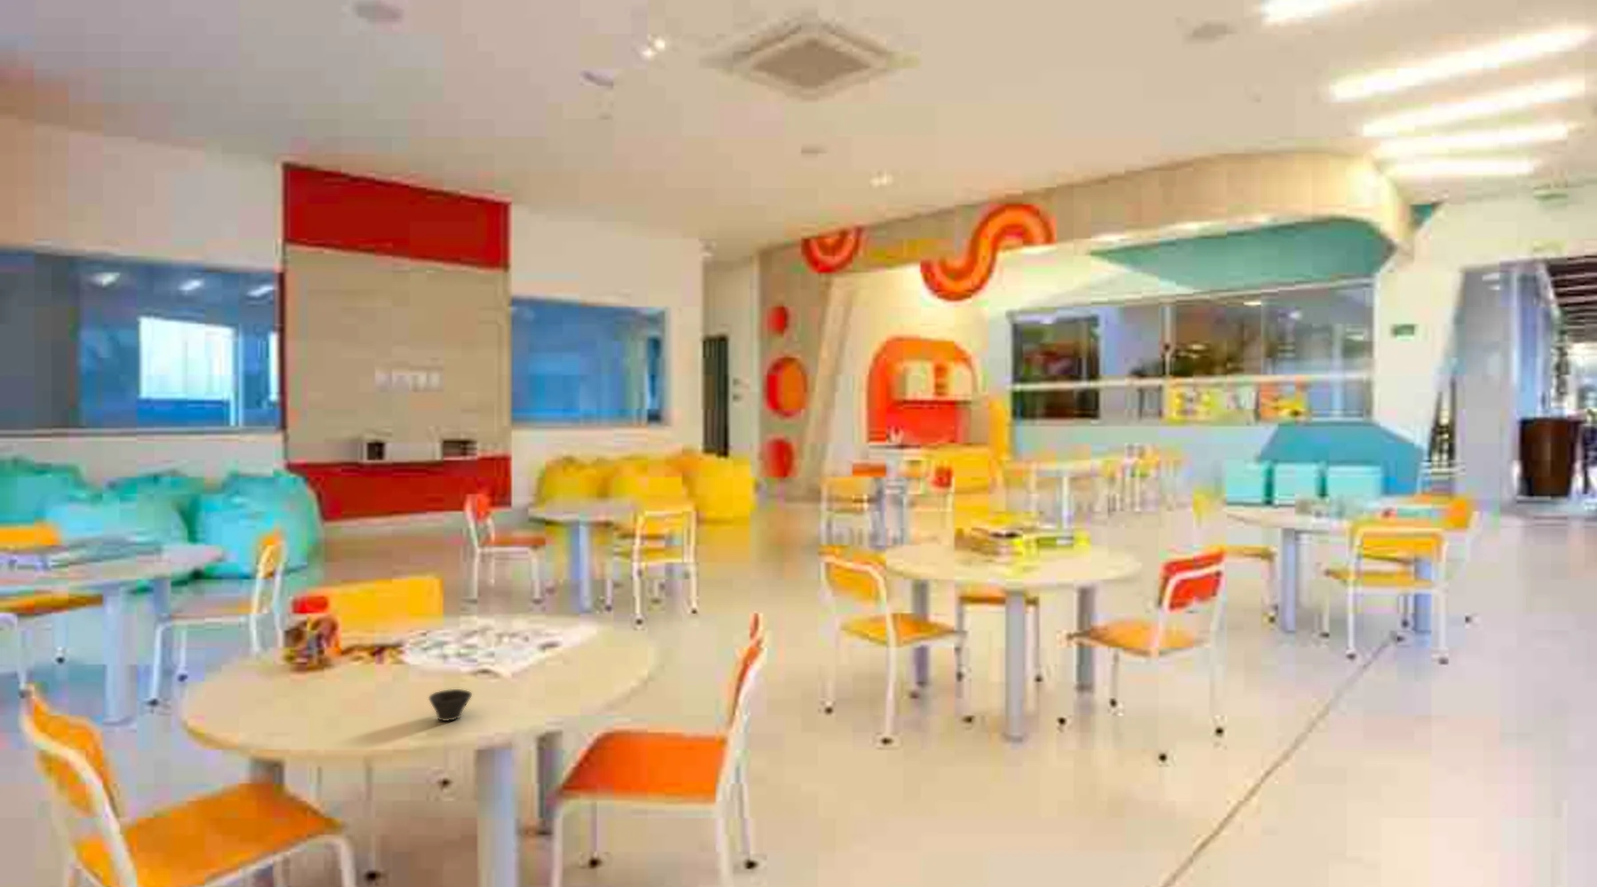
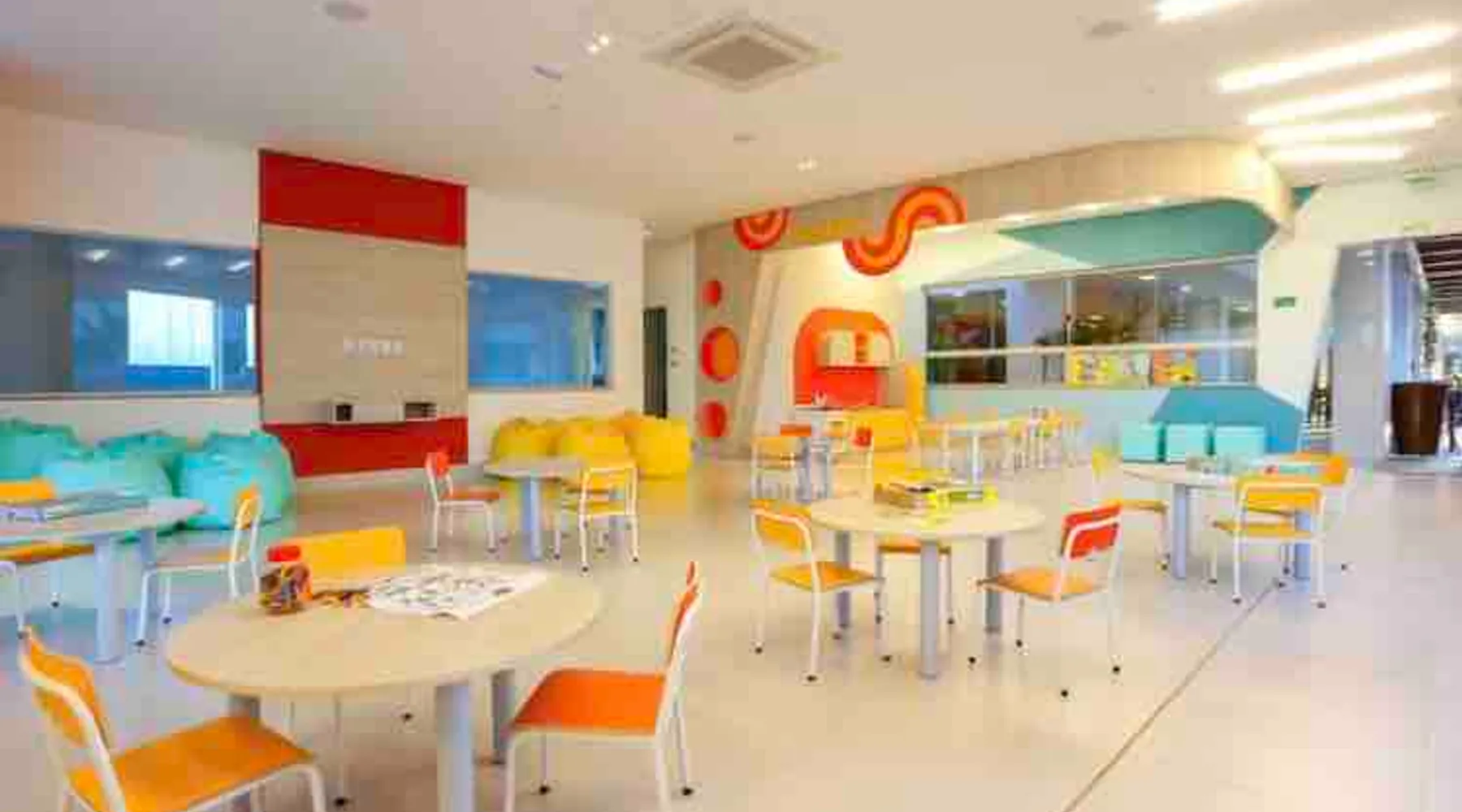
- cup [427,688,473,722]
